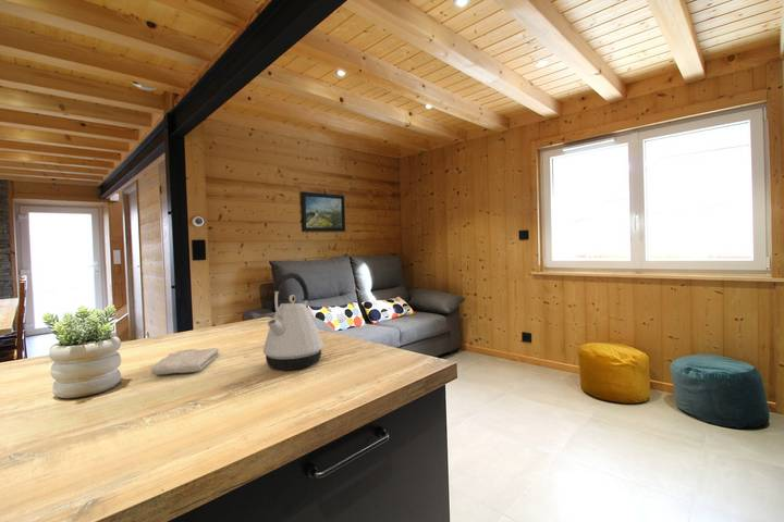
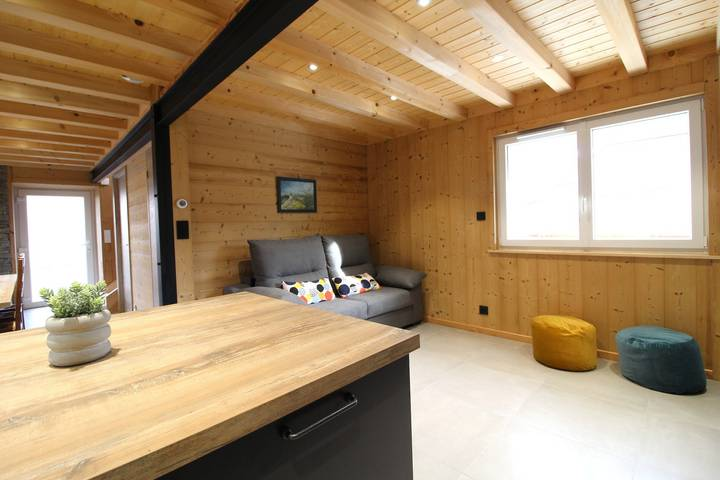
- washcloth [150,347,220,376]
- kettle [262,272,324,371]
